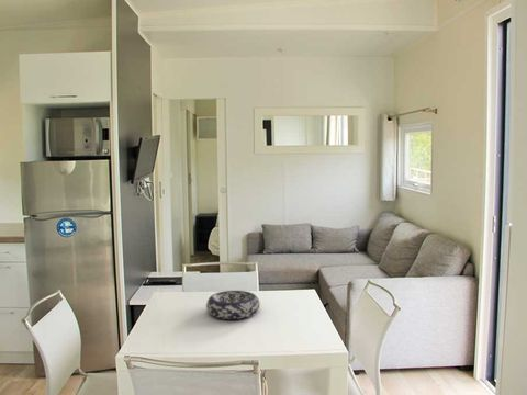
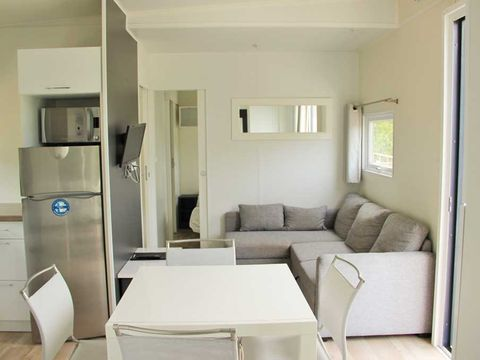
- decorative bowl [205,290,261,320]
